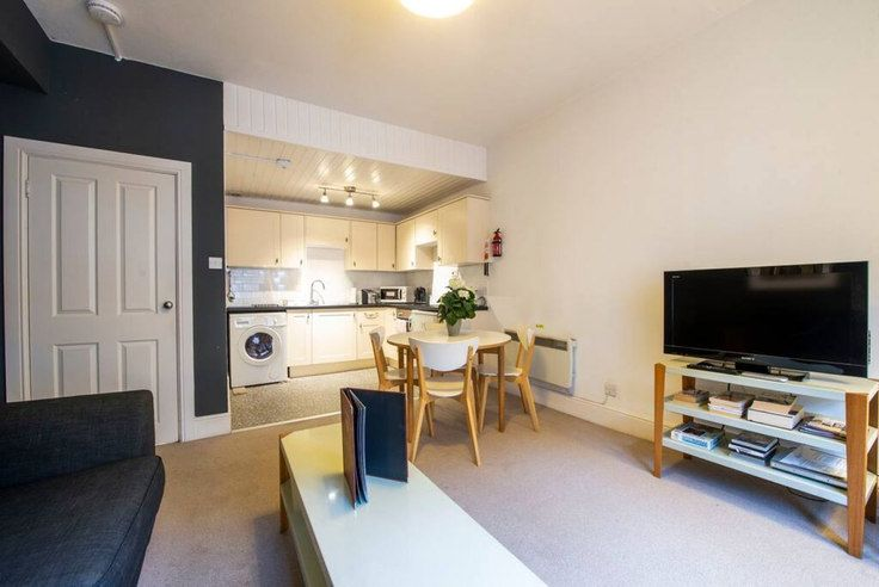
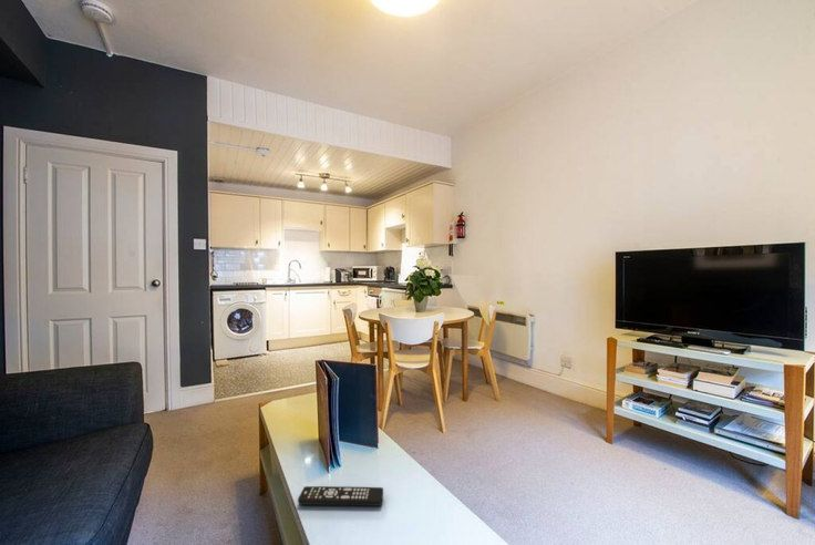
+ remote control [297,485,384,507]
